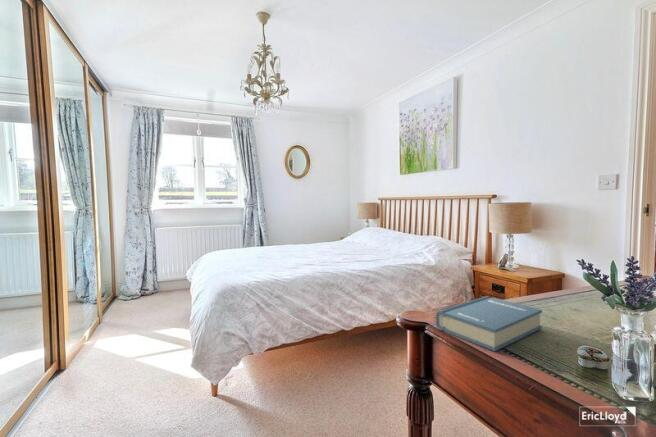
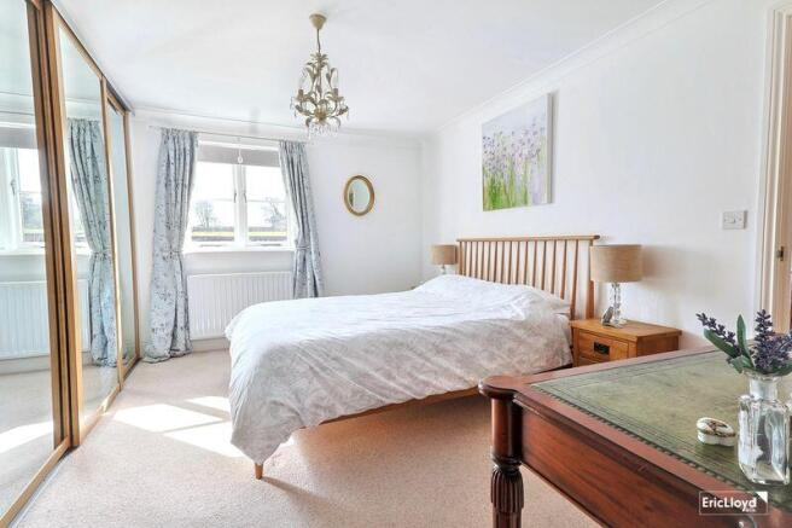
- hardback book [435,295,543,352]
